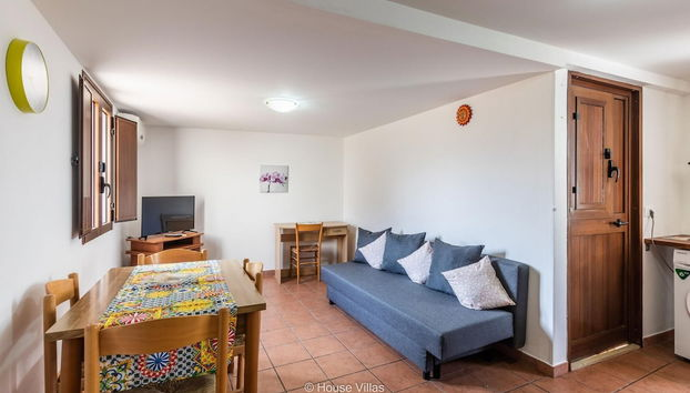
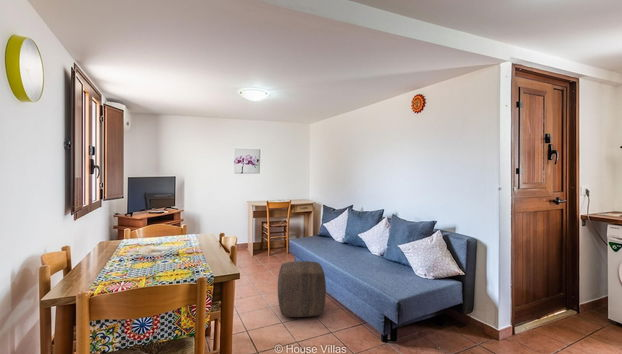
+ ottoman [277,260,327,318]
